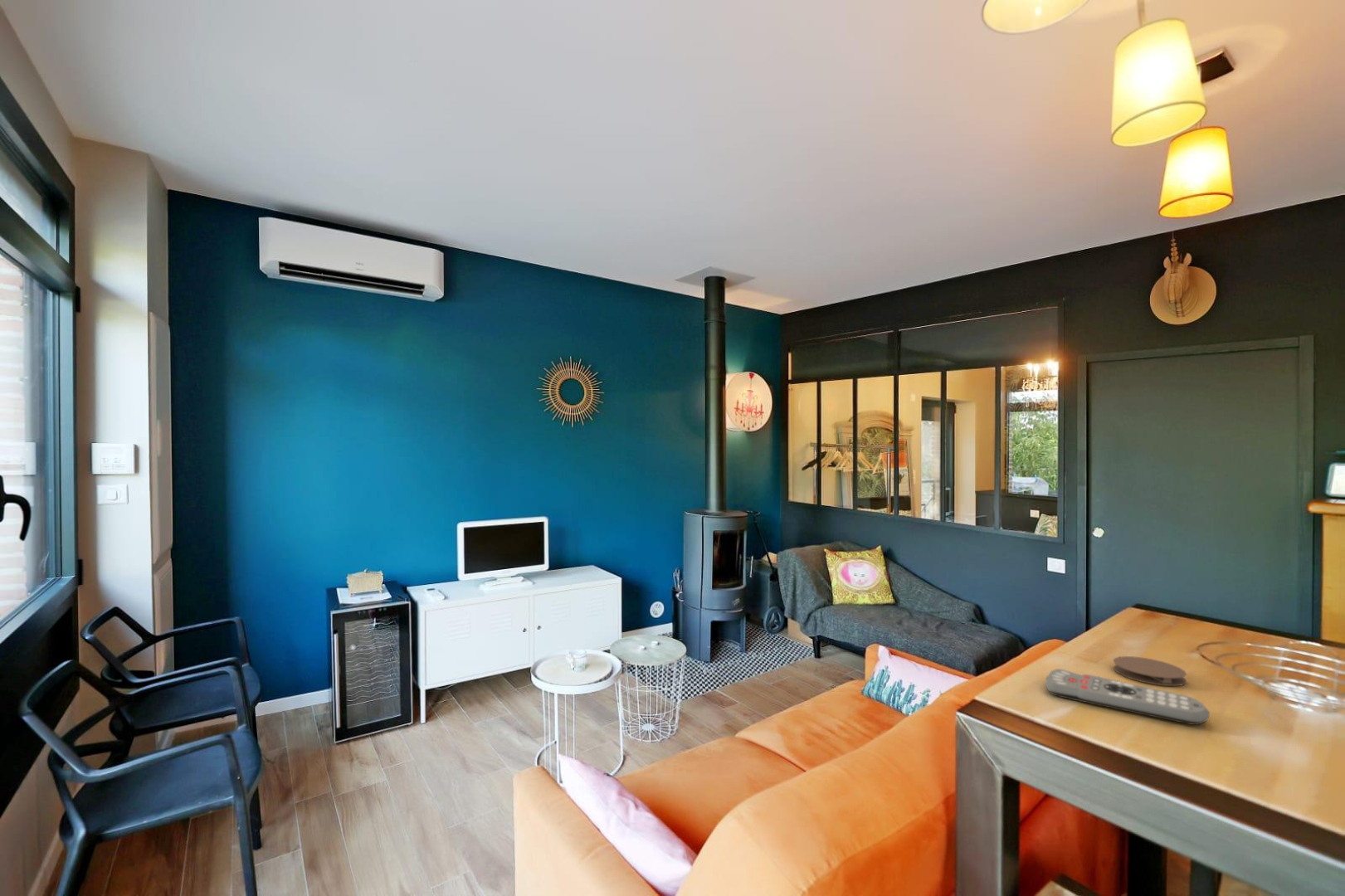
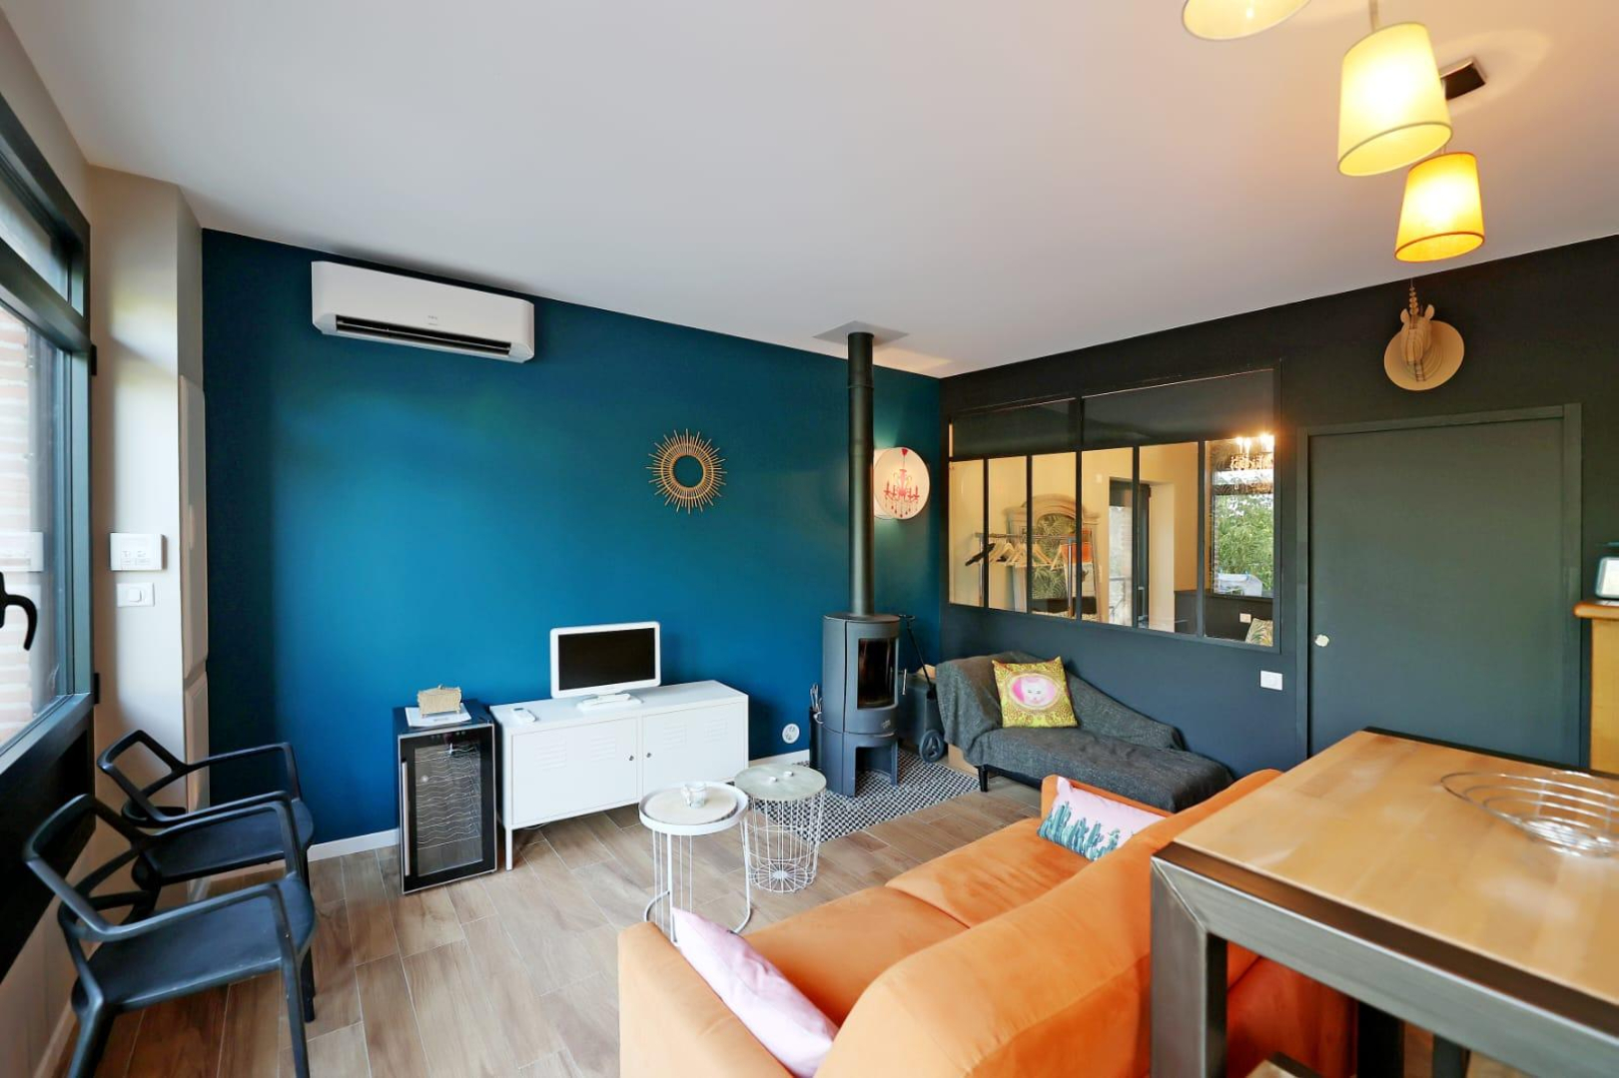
- coaster [1113,655,1187,687]
- remote control [1045,668,1211,726]
